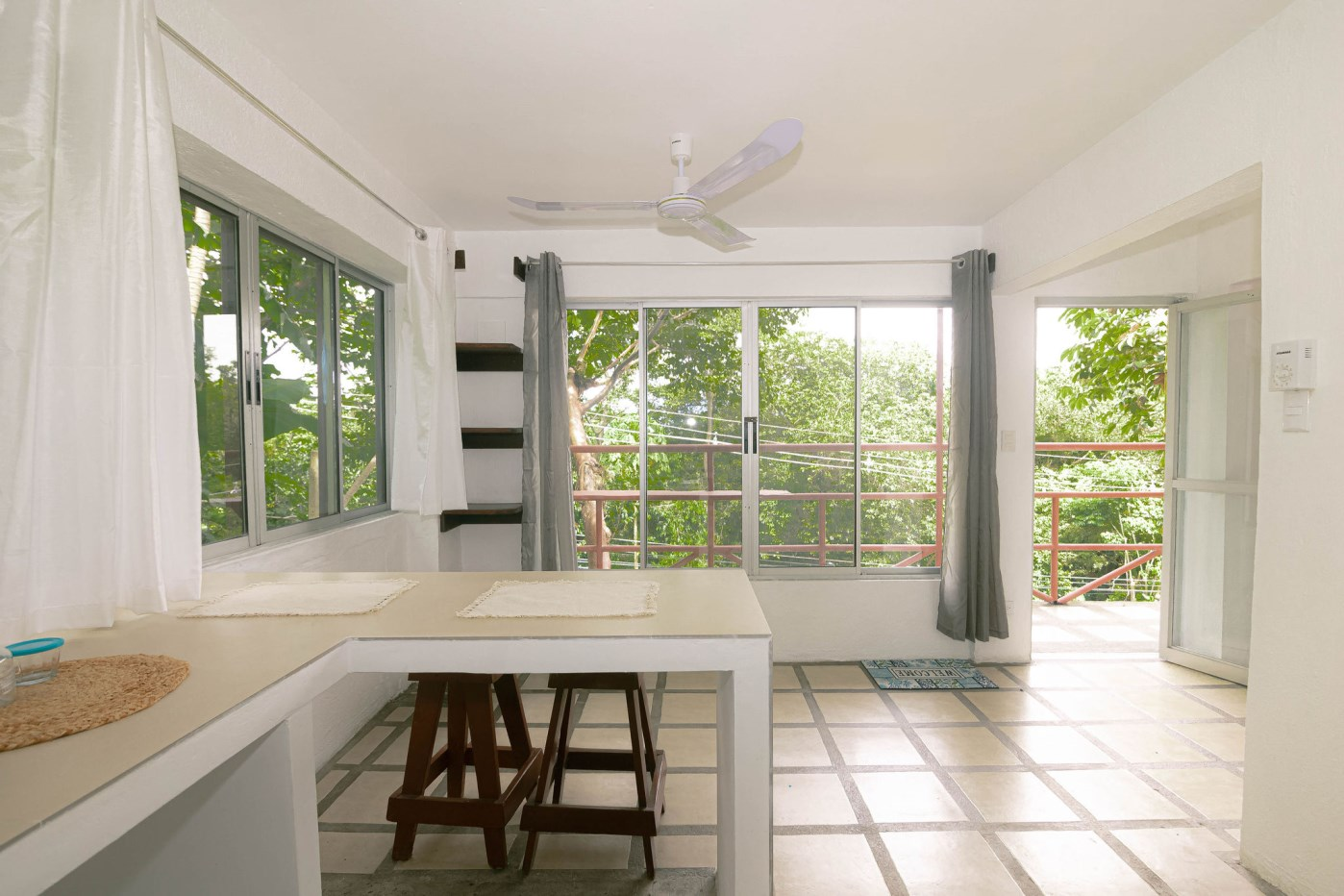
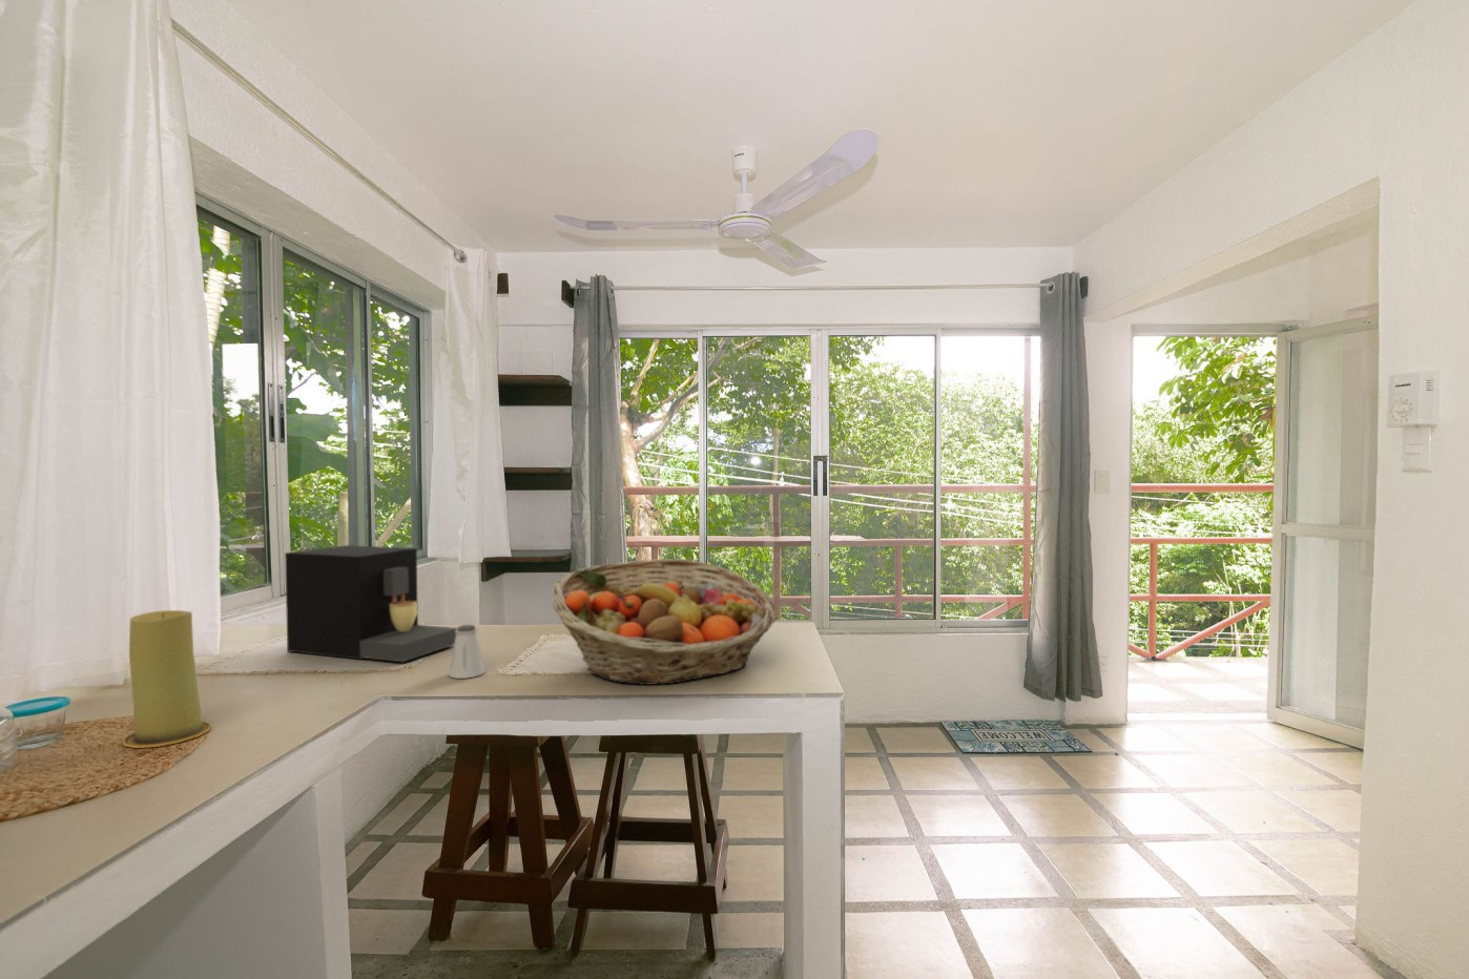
+ saltshaker [448,624,486,680]
+ fruit basket [552,557,778,686]
+ candle [121,610,212,748]
+ coffee maker [284,544,458,663]
